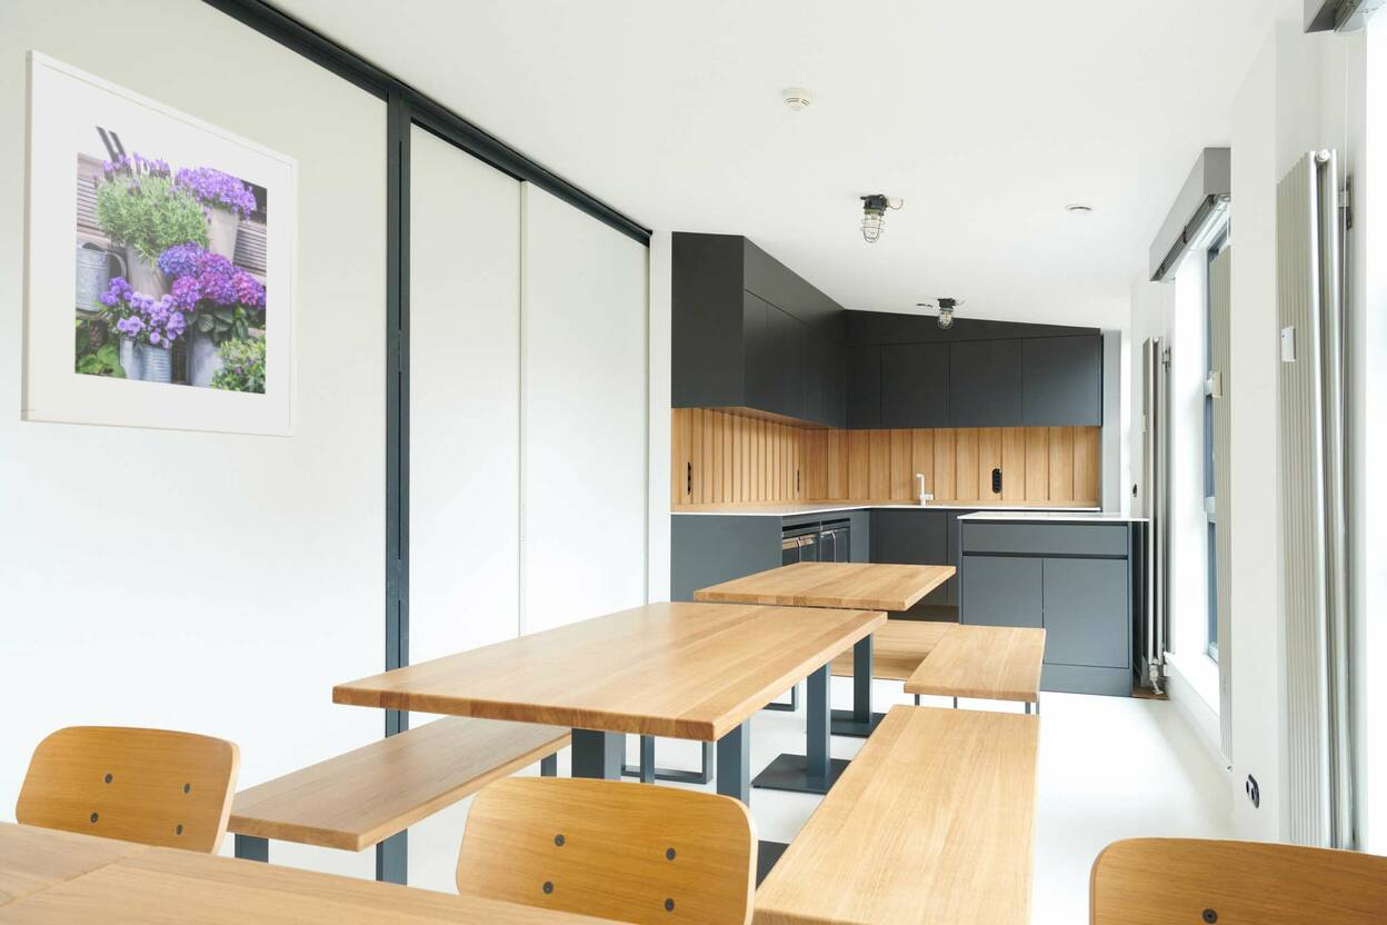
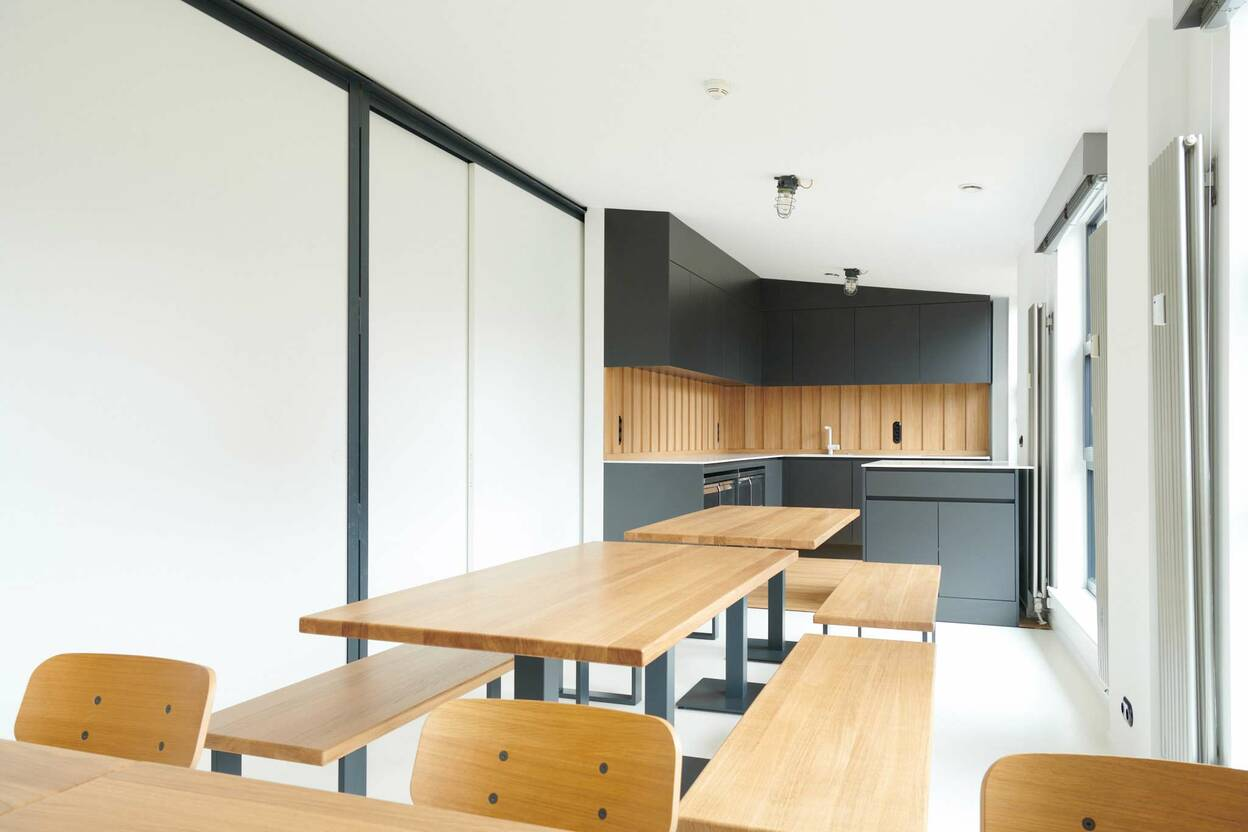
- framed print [20,49,299,438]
